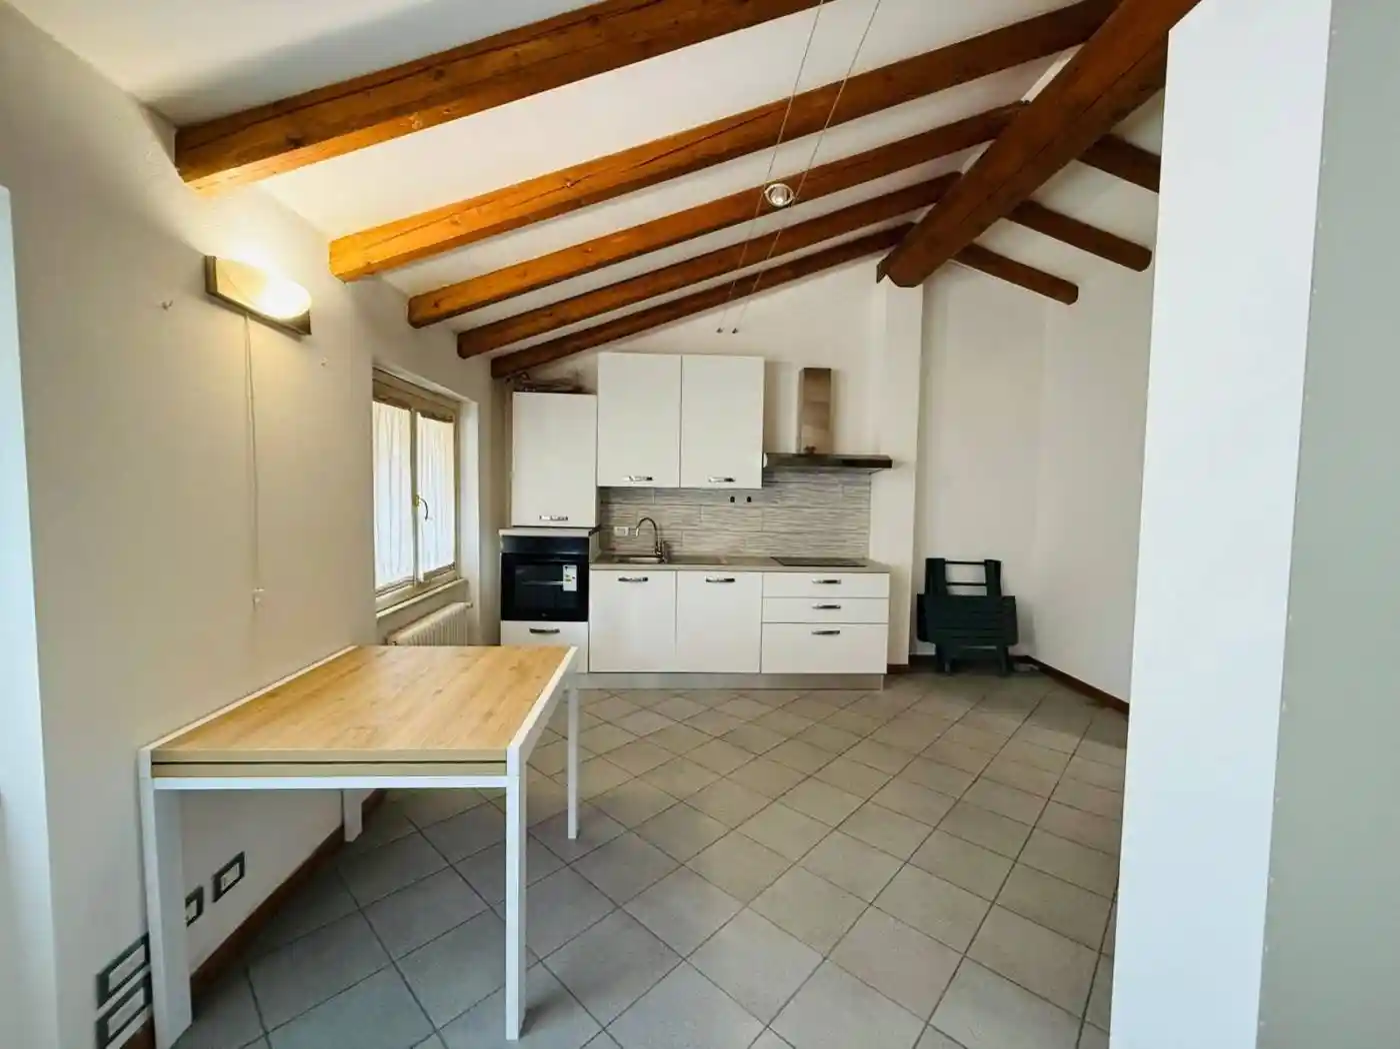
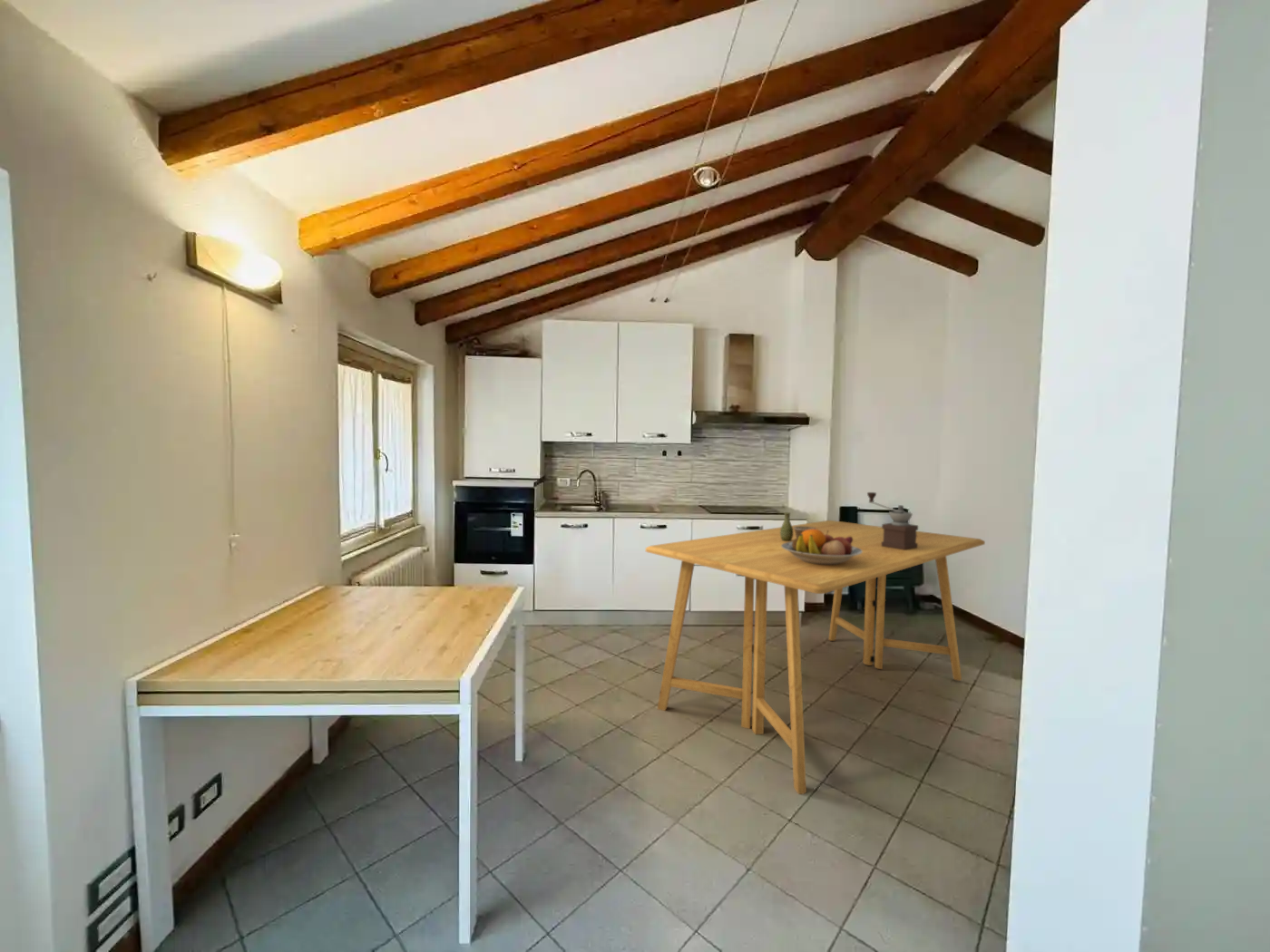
+ vase [780,511,816,541]
+ fruit bowl [781,529,863,565]
+ coffee grinder [866,491,919,550]
+ dining table [645,520,986,795]
